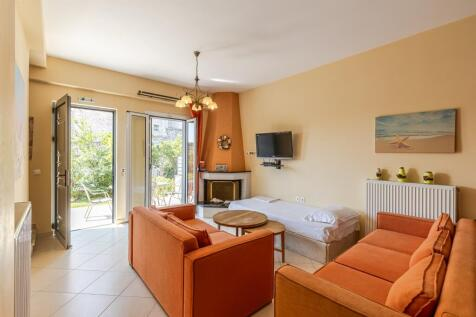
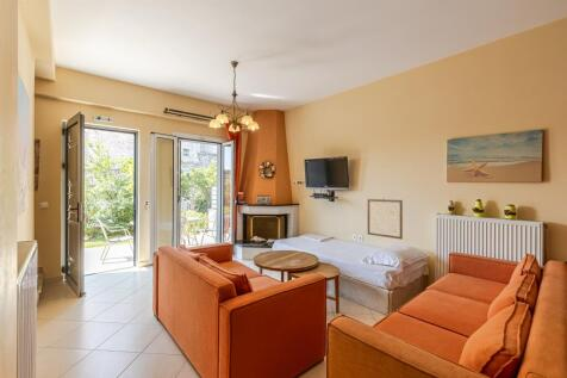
+ wall art [367,197,404,241]
